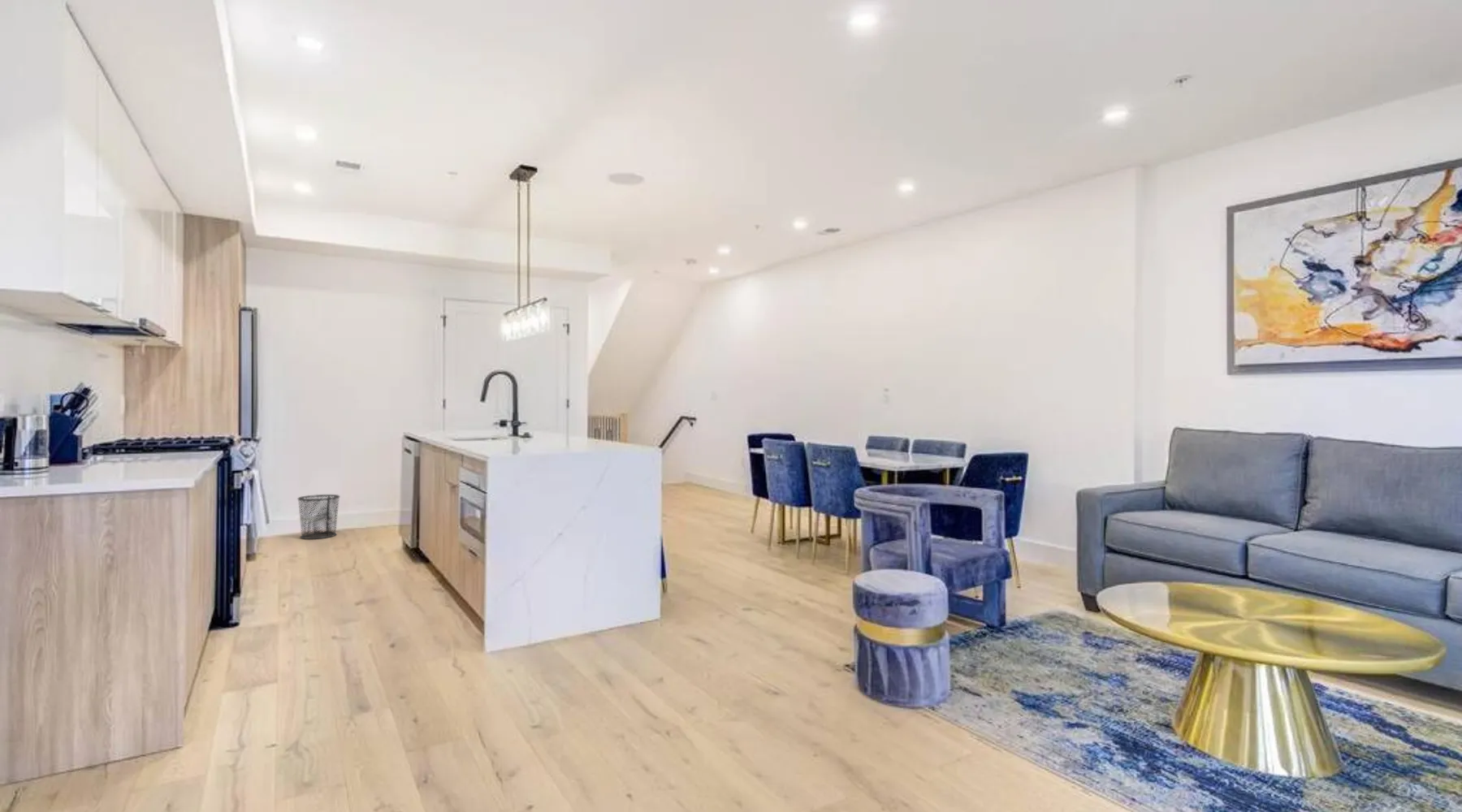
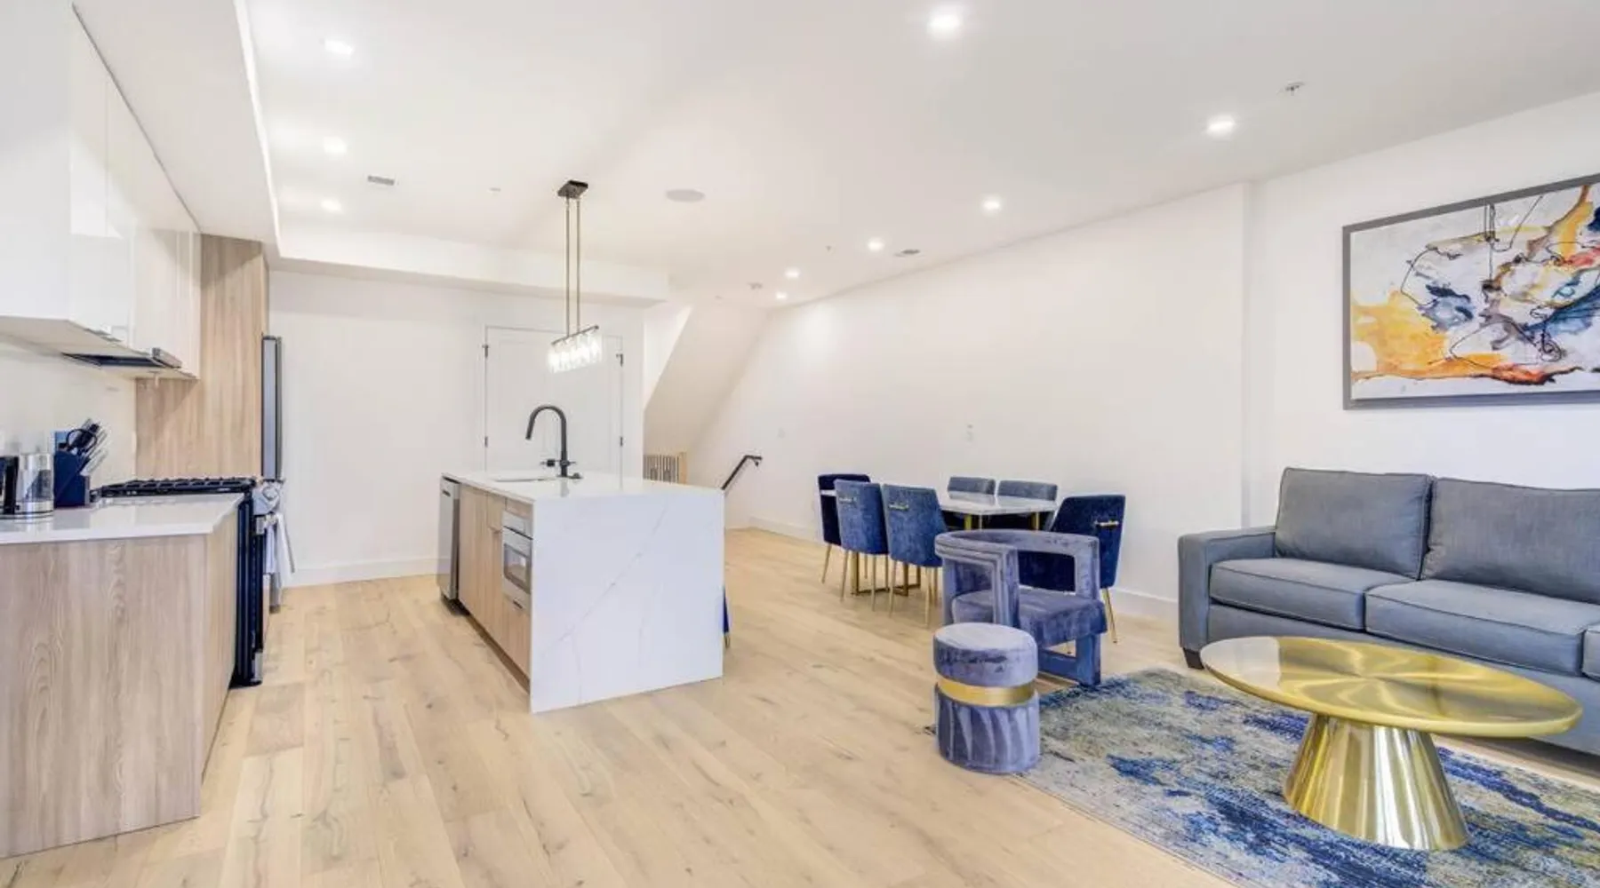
- waste bin [296,494,341,540]
